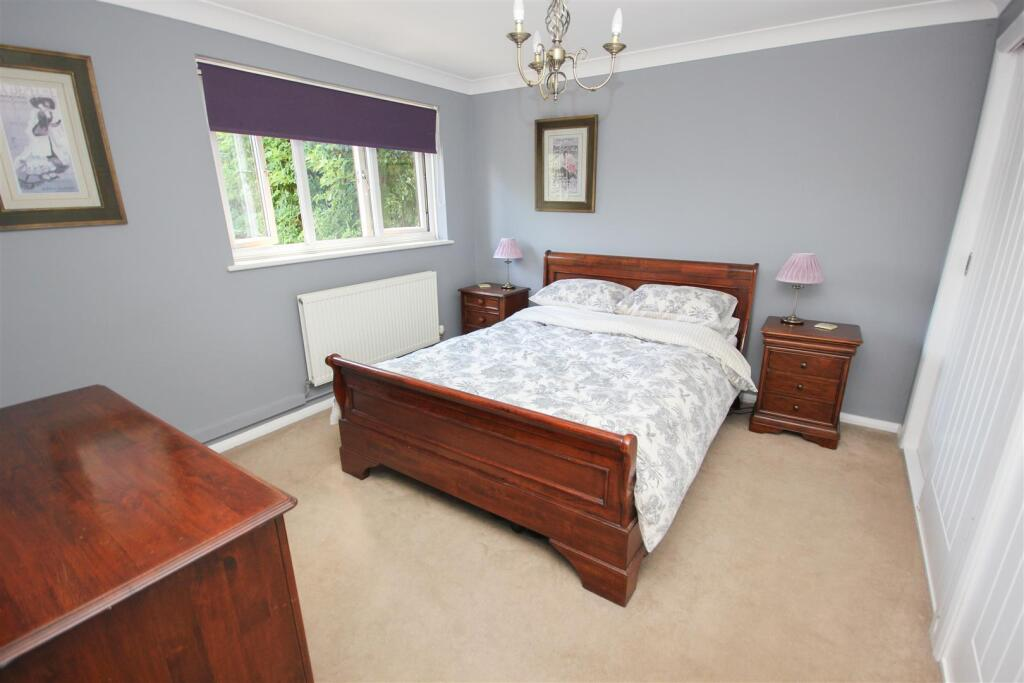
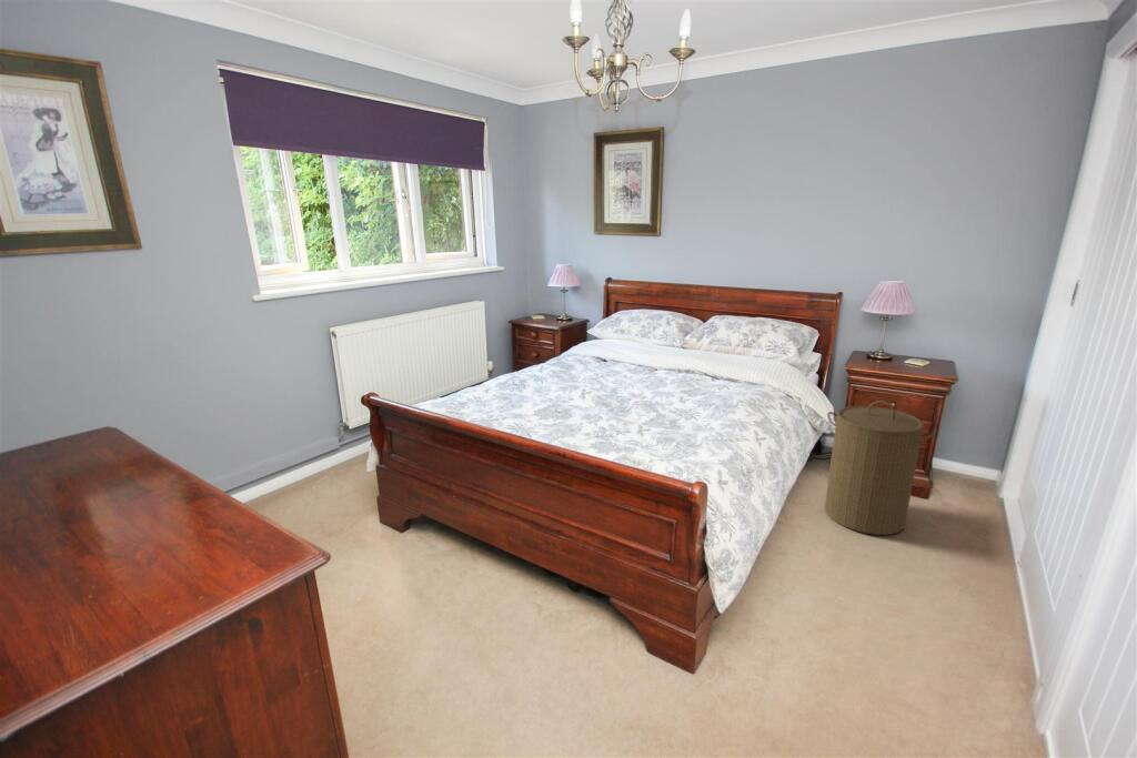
+ laundry hamper [824,400,935,536]
